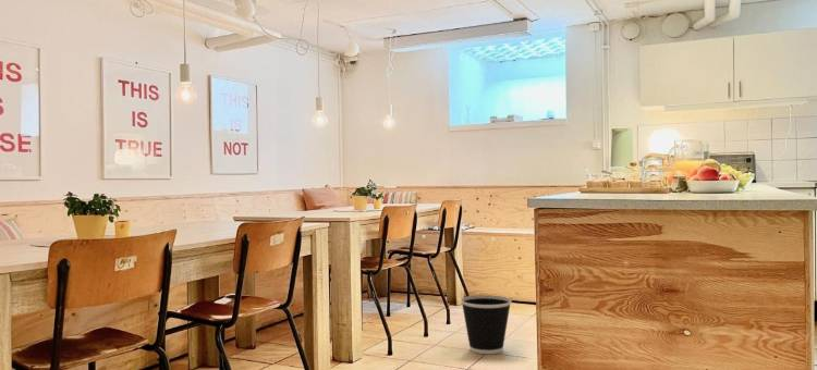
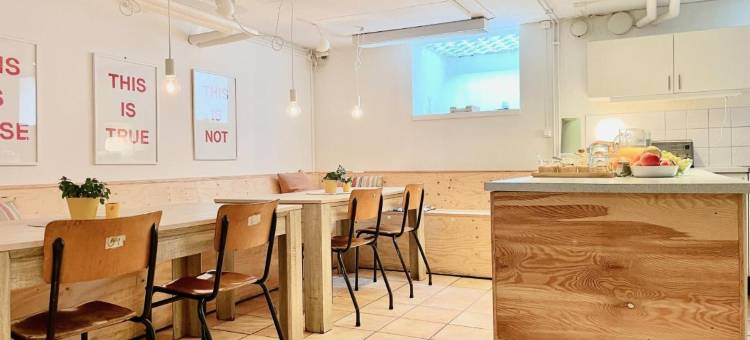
- wastebasket [460,294,513,355]
